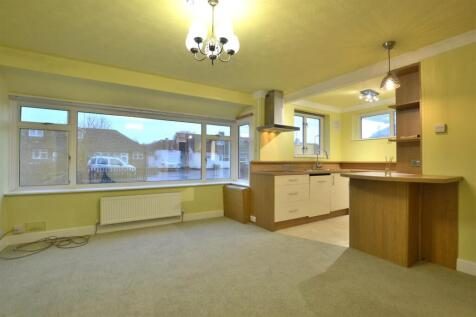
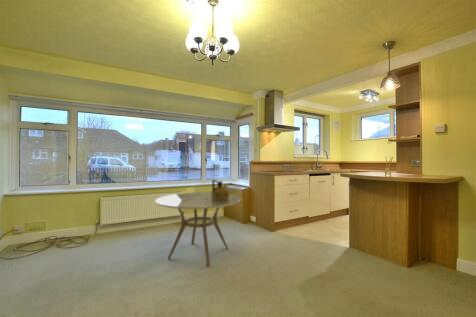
+ ceramic jug [210,179,230,201]
+ dining table [154,191,242,268]
